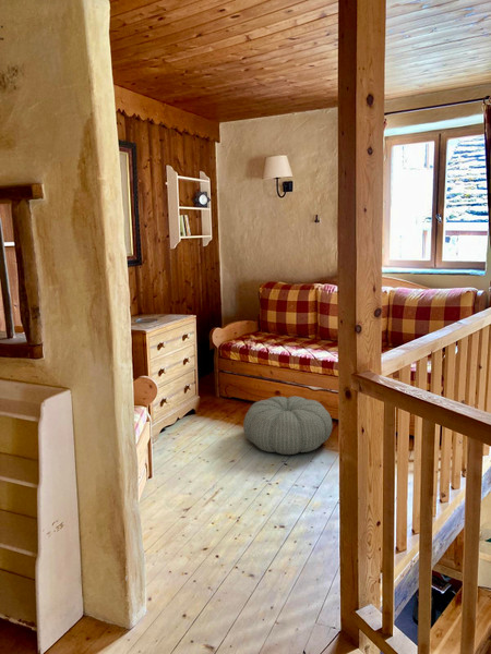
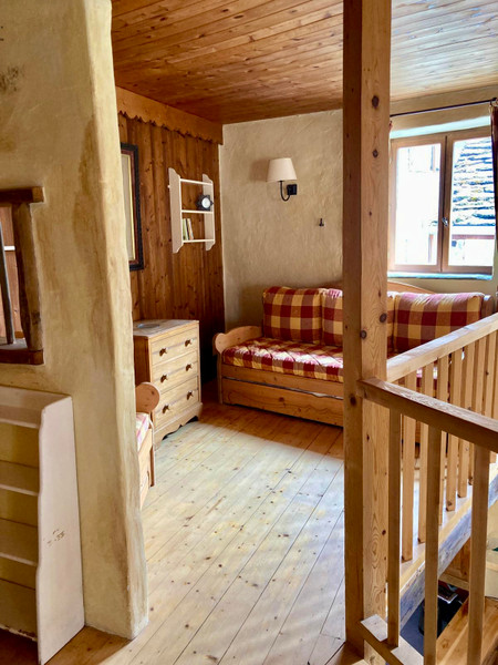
- pouf [242,396,333,456]
